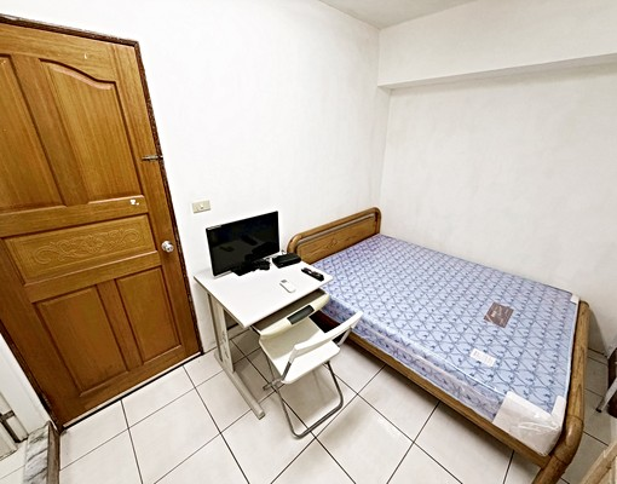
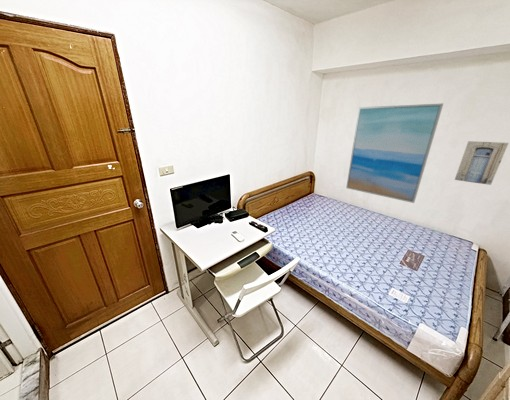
+ wall art [454,140,509,186]
+ wall art [345,102,444,204]
